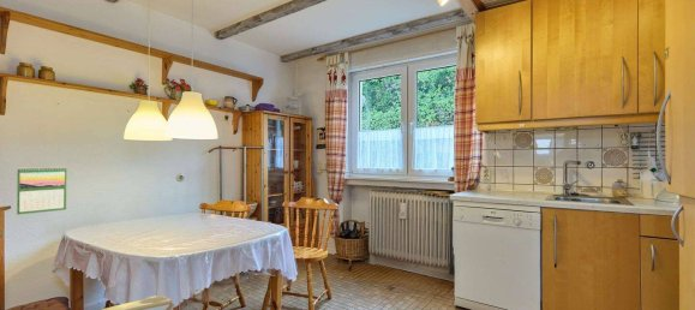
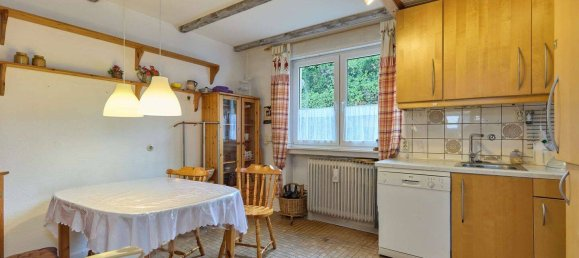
- calendar [16,166,67,215]
